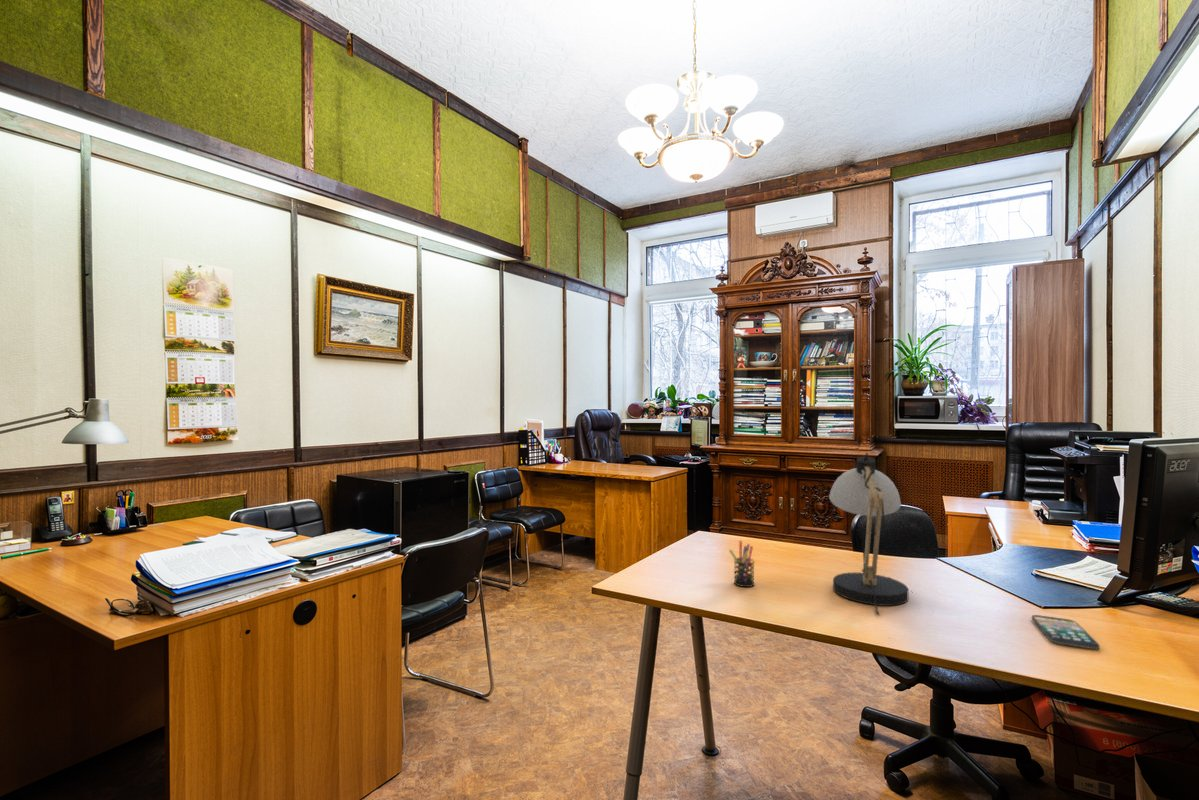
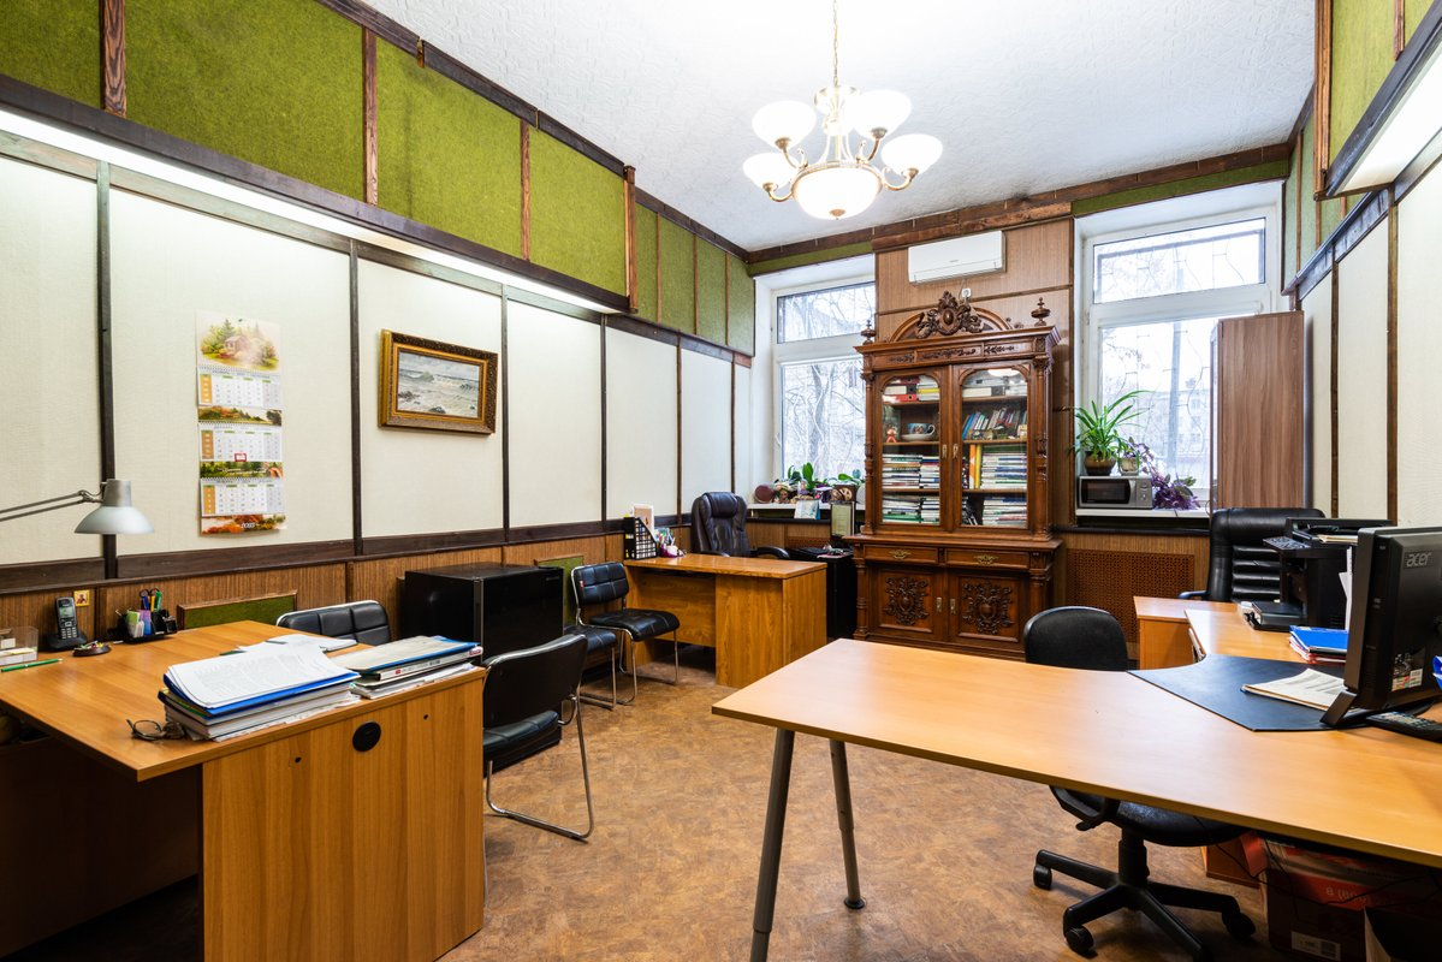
- smartphone [1031,614,1101,650]
- pen holder [728,540,755,588]
- desk lamp [828,451,909,616]
